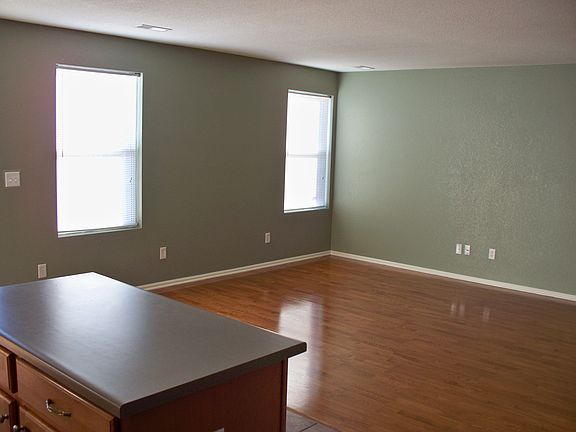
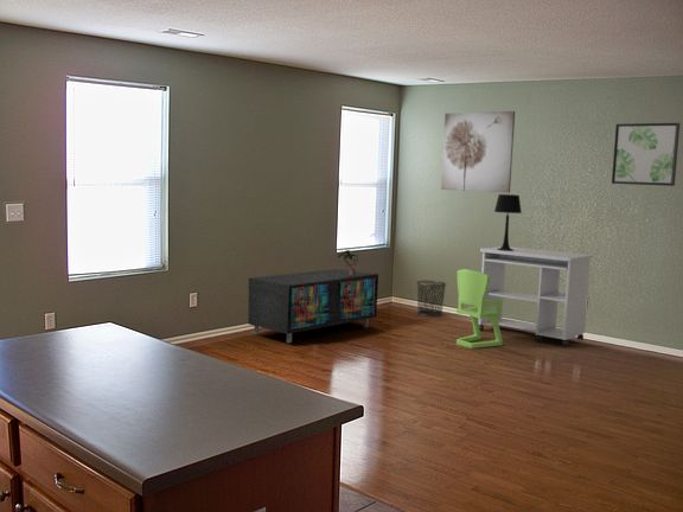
+ potted plant [337,249,359,275]
+ desk [478,245,593,347]
+ wall art [440,110,516,194]
+ storage cabinet [248,268,379,344]
+ chair [455,268,504,350]
+ waste bin [415,280,447,318]
+ table lamp [493,193,523,251]
+ wall art [611,122,681,187]
